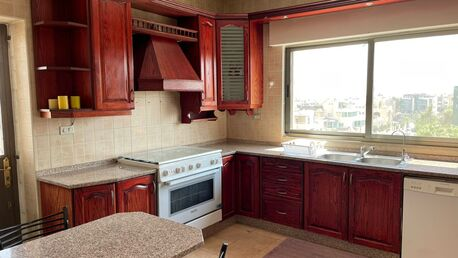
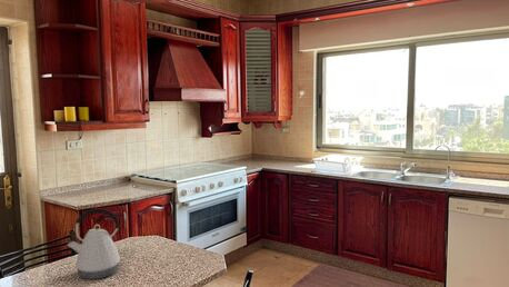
+ kettle [66,208,124,280]
